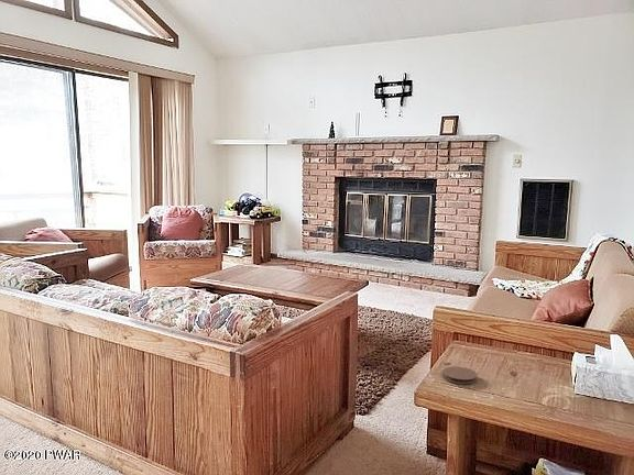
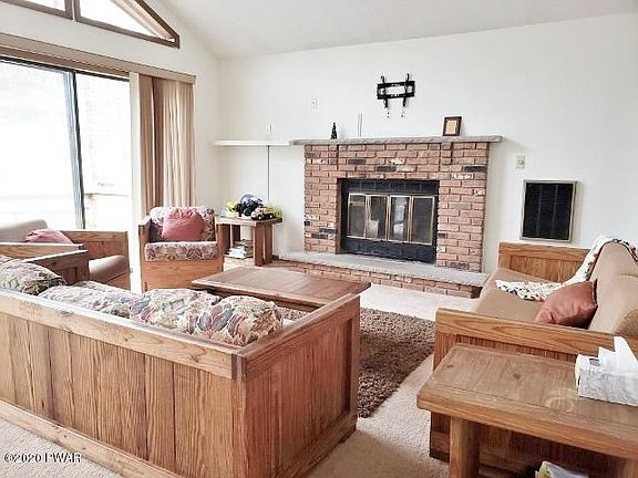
- coaster [441,365,479,385]
